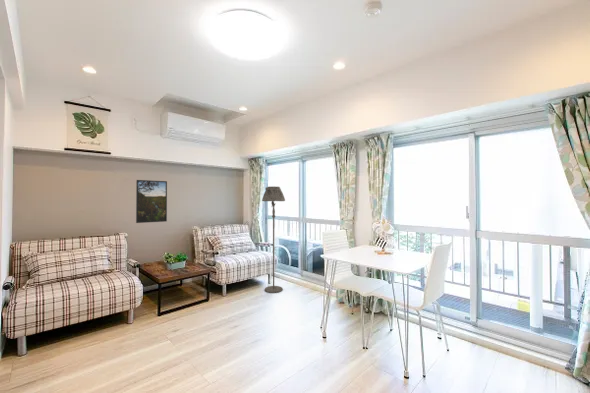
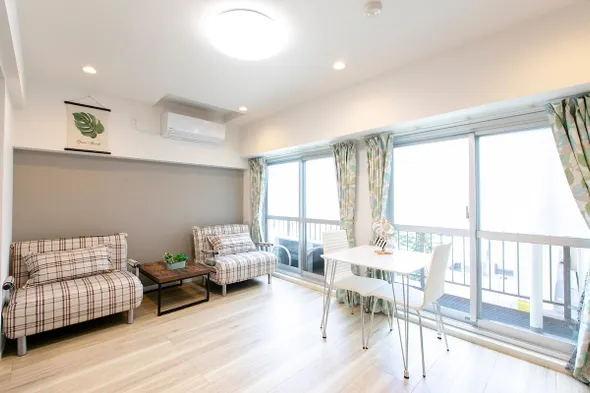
- floor lamp [261,185,286,294]
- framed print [135,179,168,224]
